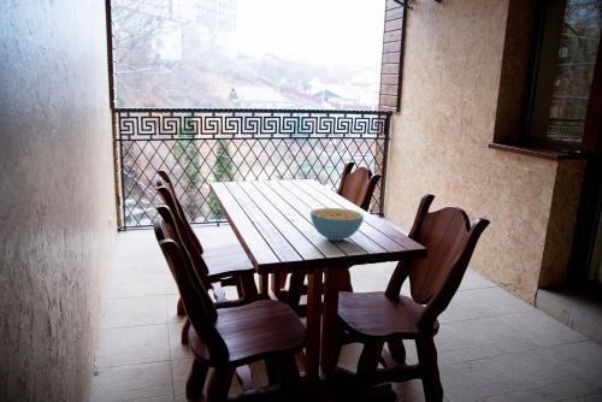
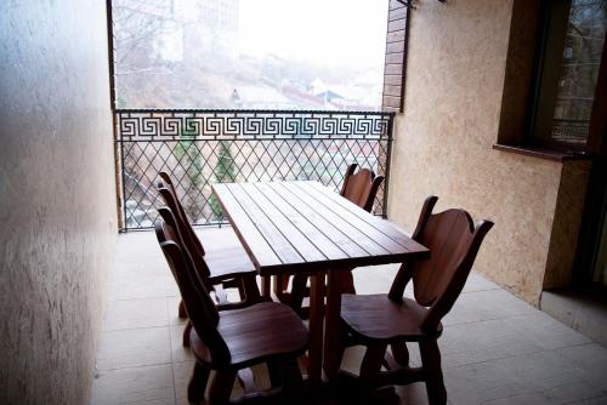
- cereal bowl [309,207,365,242]
